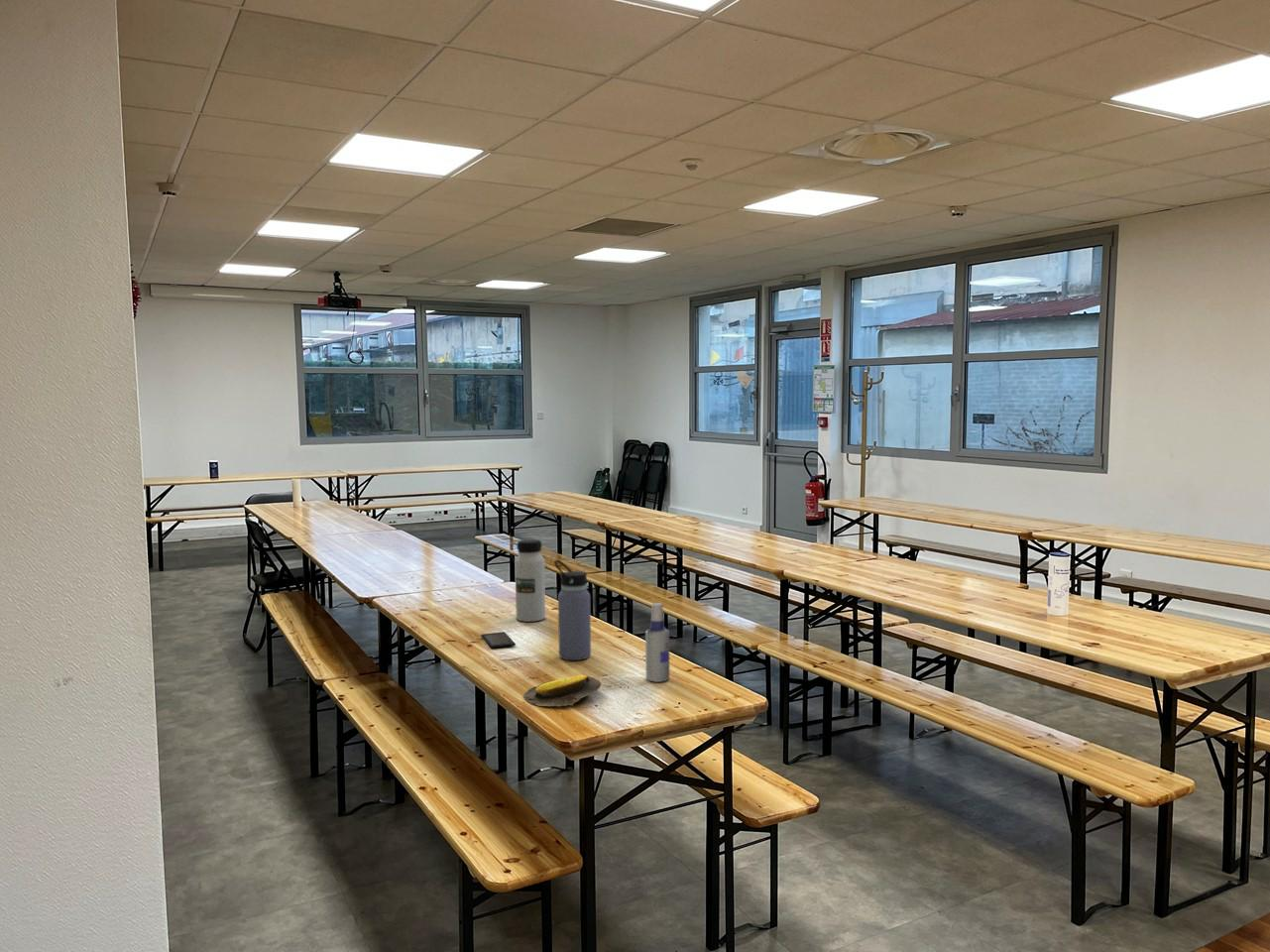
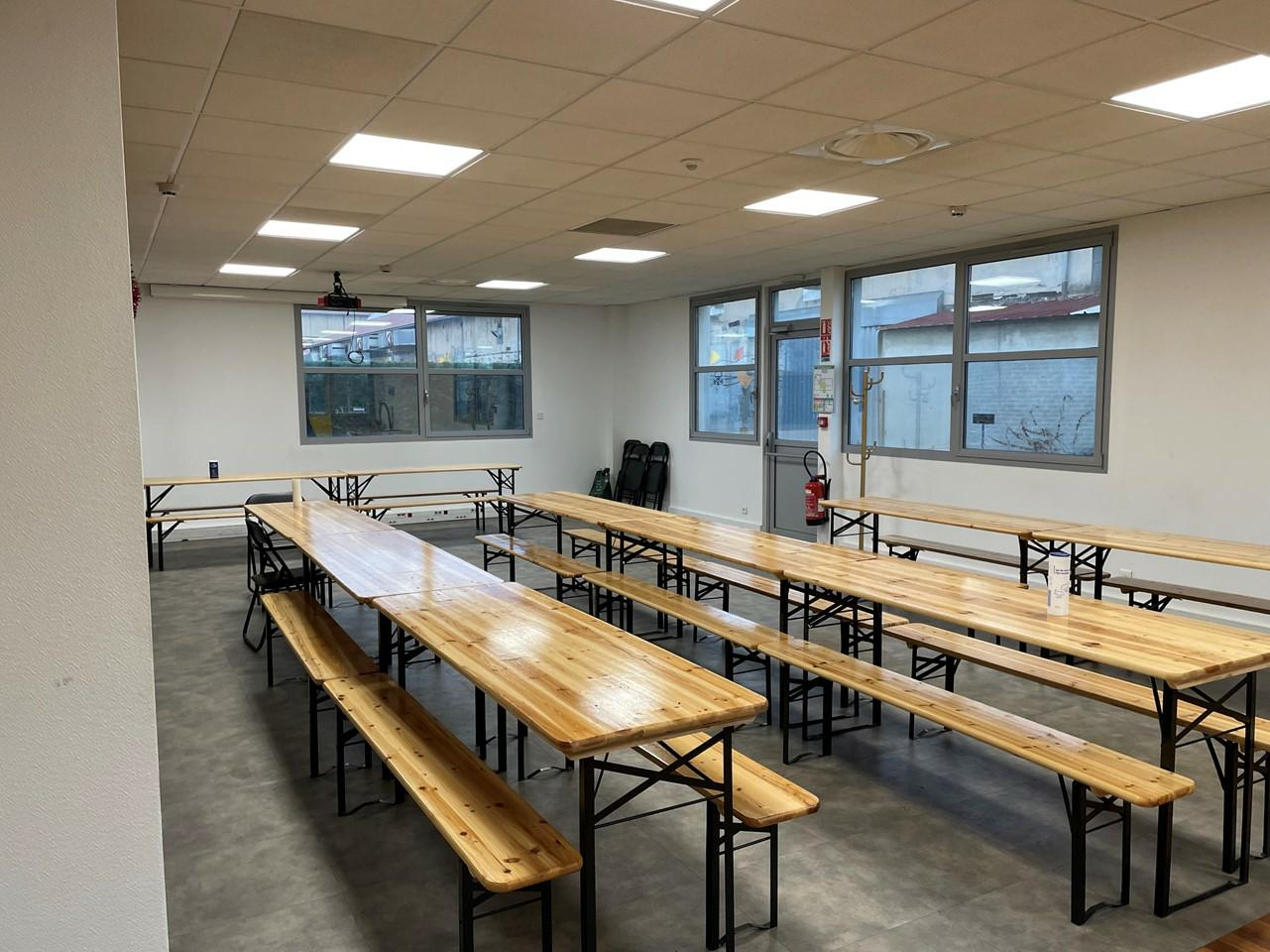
- smartphone [481,631,517,649]
- banana [523,674,602,707]
- water bottle [514,538,546,623]
- water bottle [553,559,592,661]
- spray bottle [644,602,670,683]
